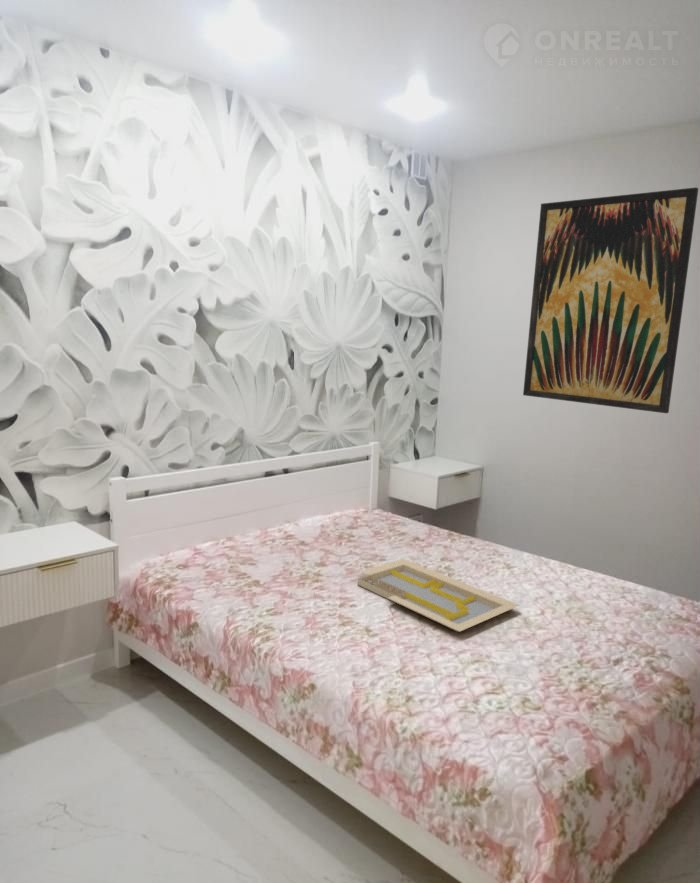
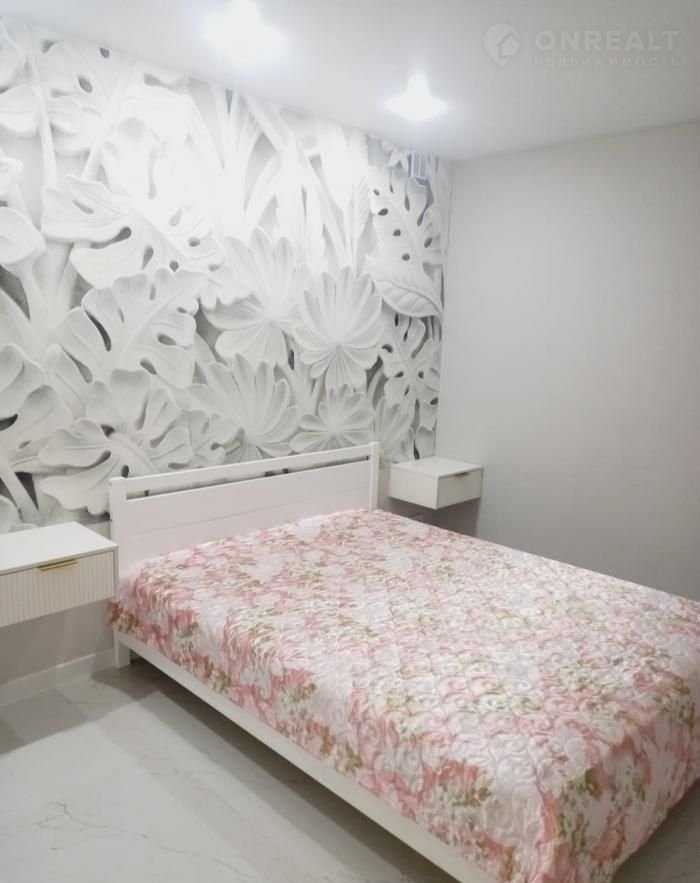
- serving tray [357,558,521,633]
- wall art [522,186,699,414]
